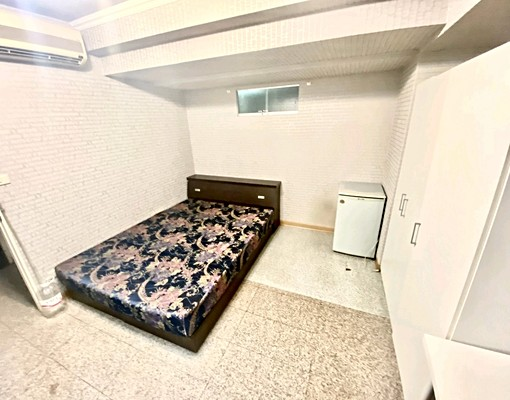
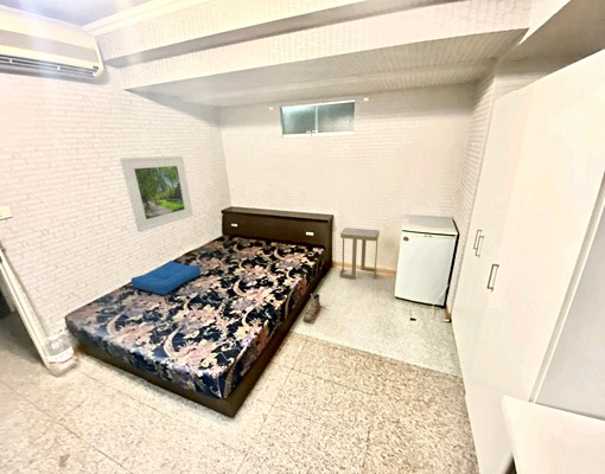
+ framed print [119,155,193,233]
+ shoe [302,293,323,324]
+ seat cushion [130,260,202,296]
+ side table [339,226,381,281]
